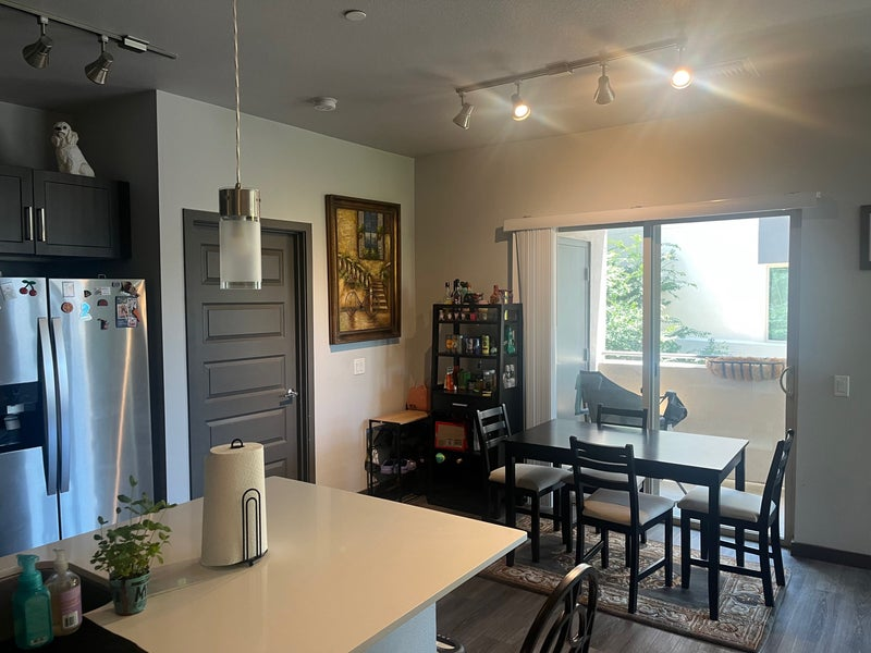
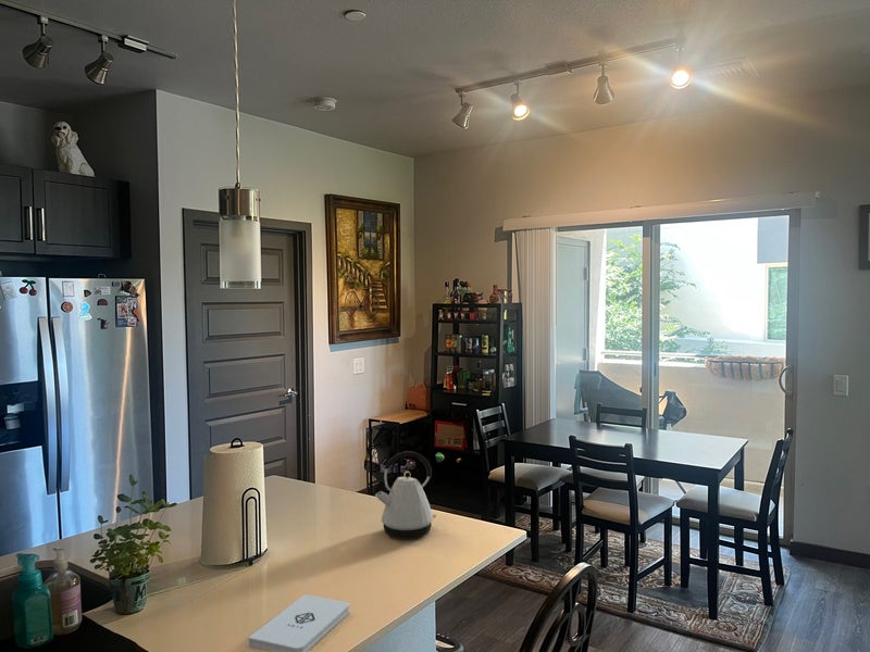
+ notepad [247,593,350,652]
+ kettle [374,450,437,540]
